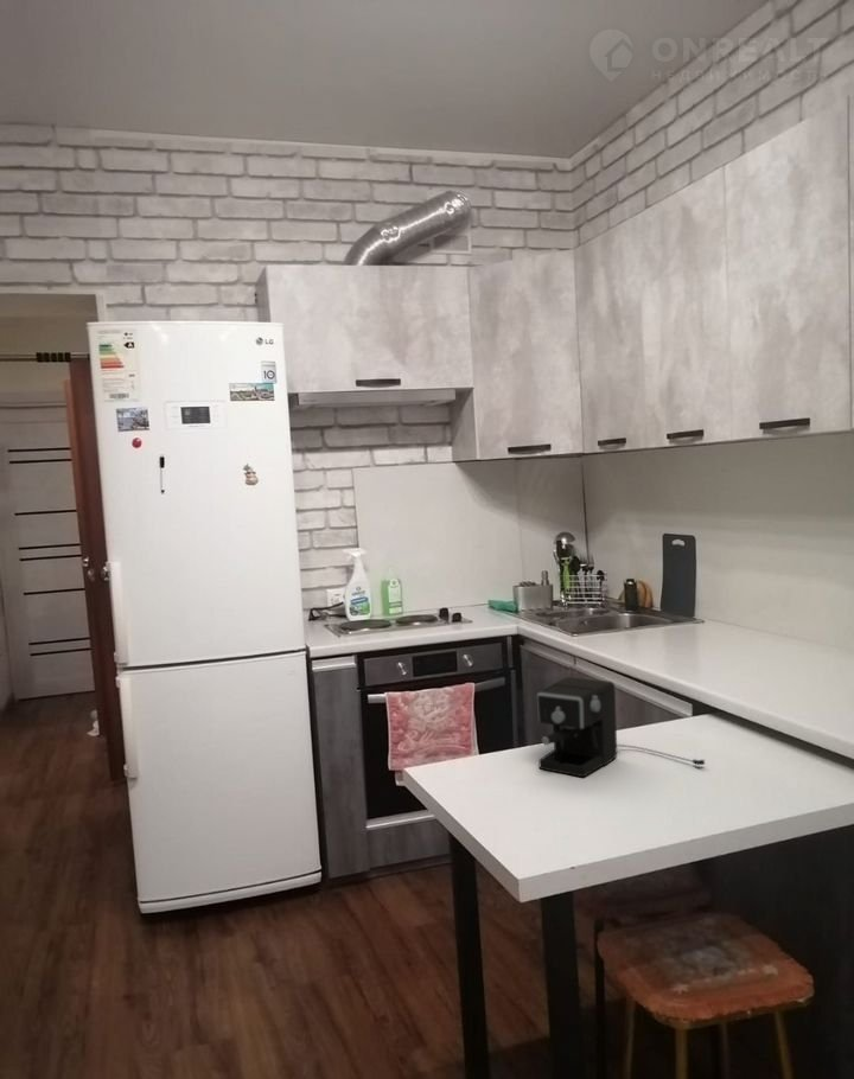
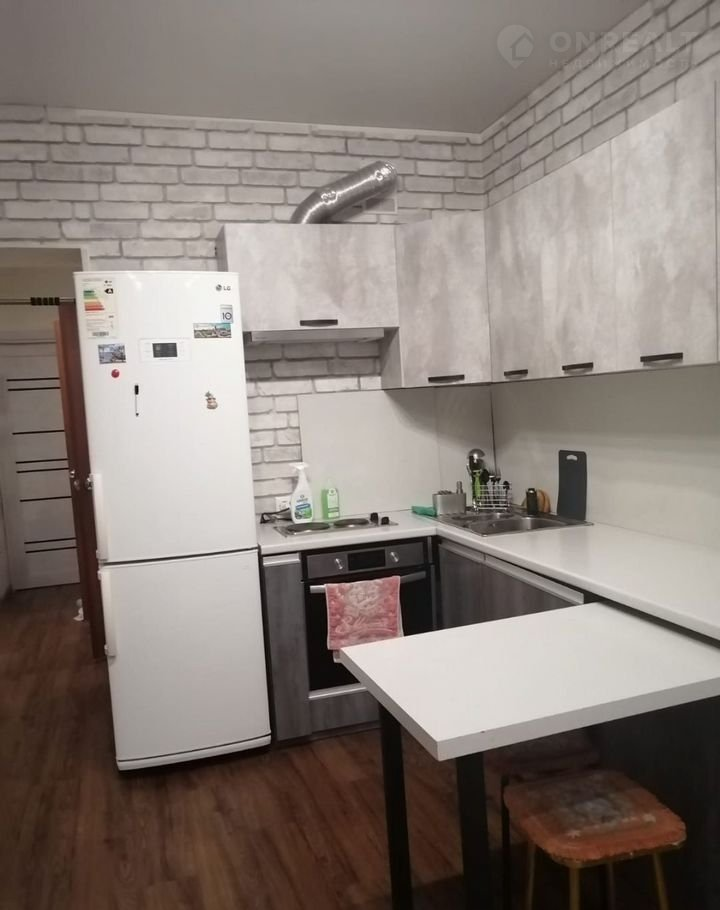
- coffee maker [536,676,707,778]
